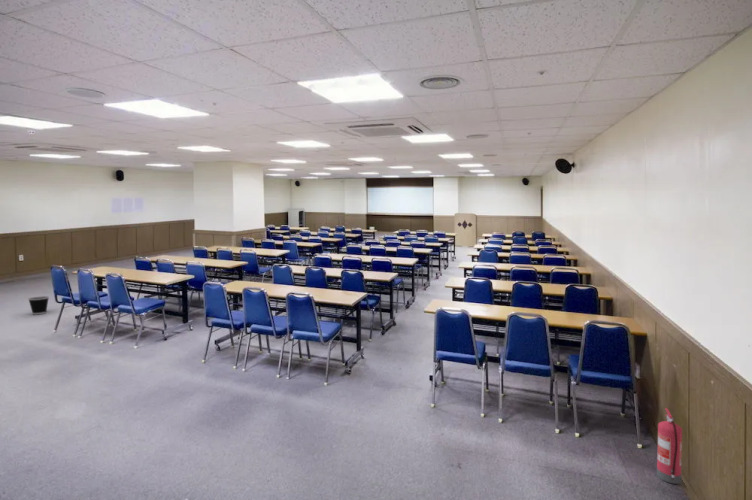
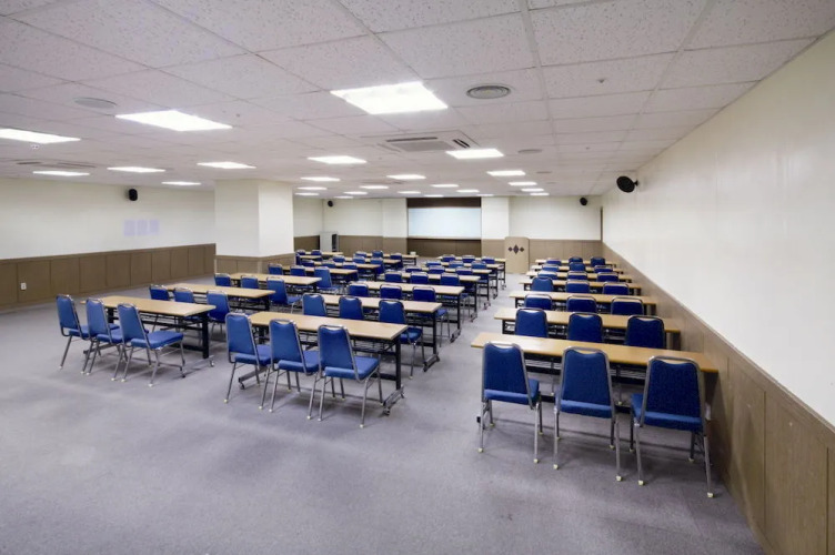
- wastebasket [27,295,50,315]
- fire extinguisher [656,407,683,485]
